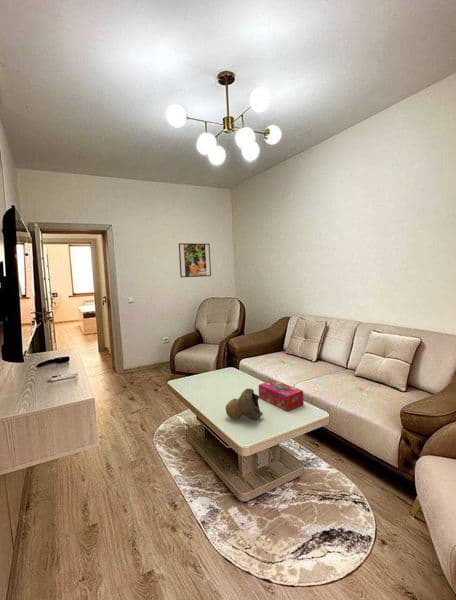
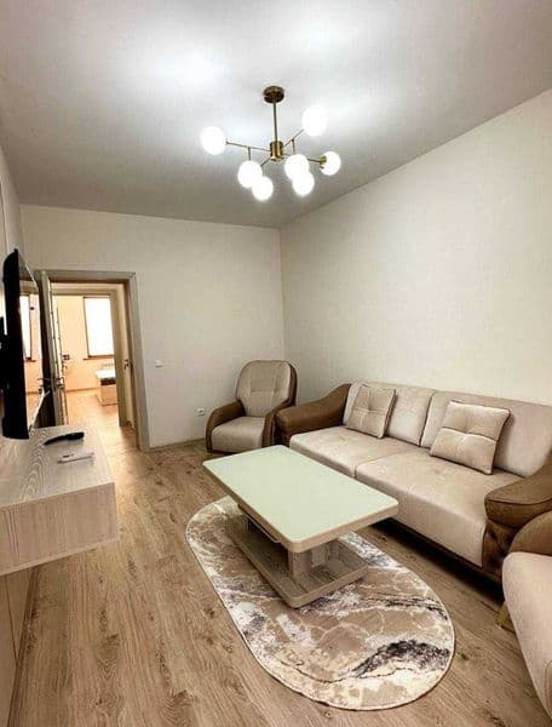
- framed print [178,242,212,278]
- tissue box [258,379,305,412]
- decorative bowl [225,387,264,421]
